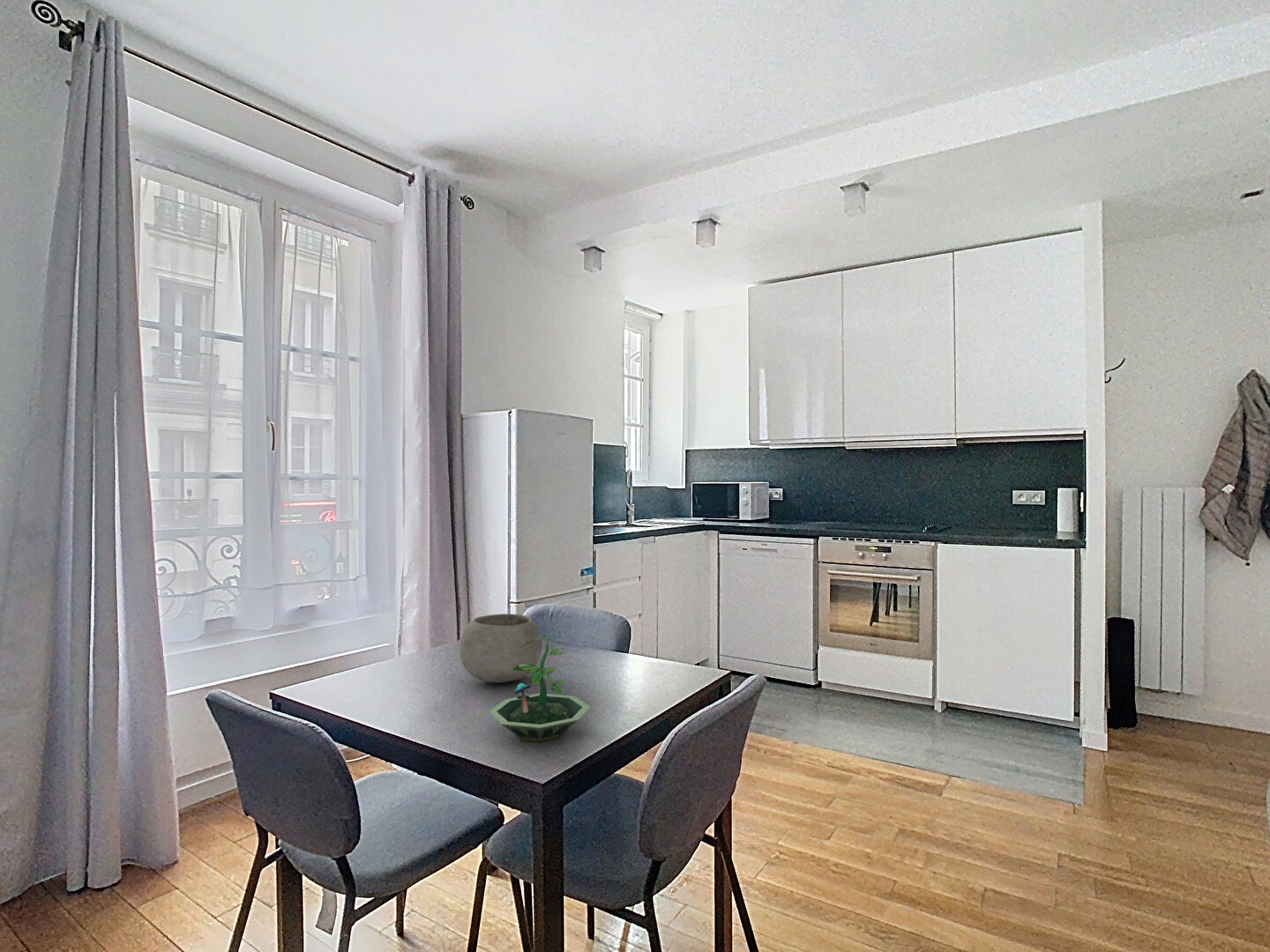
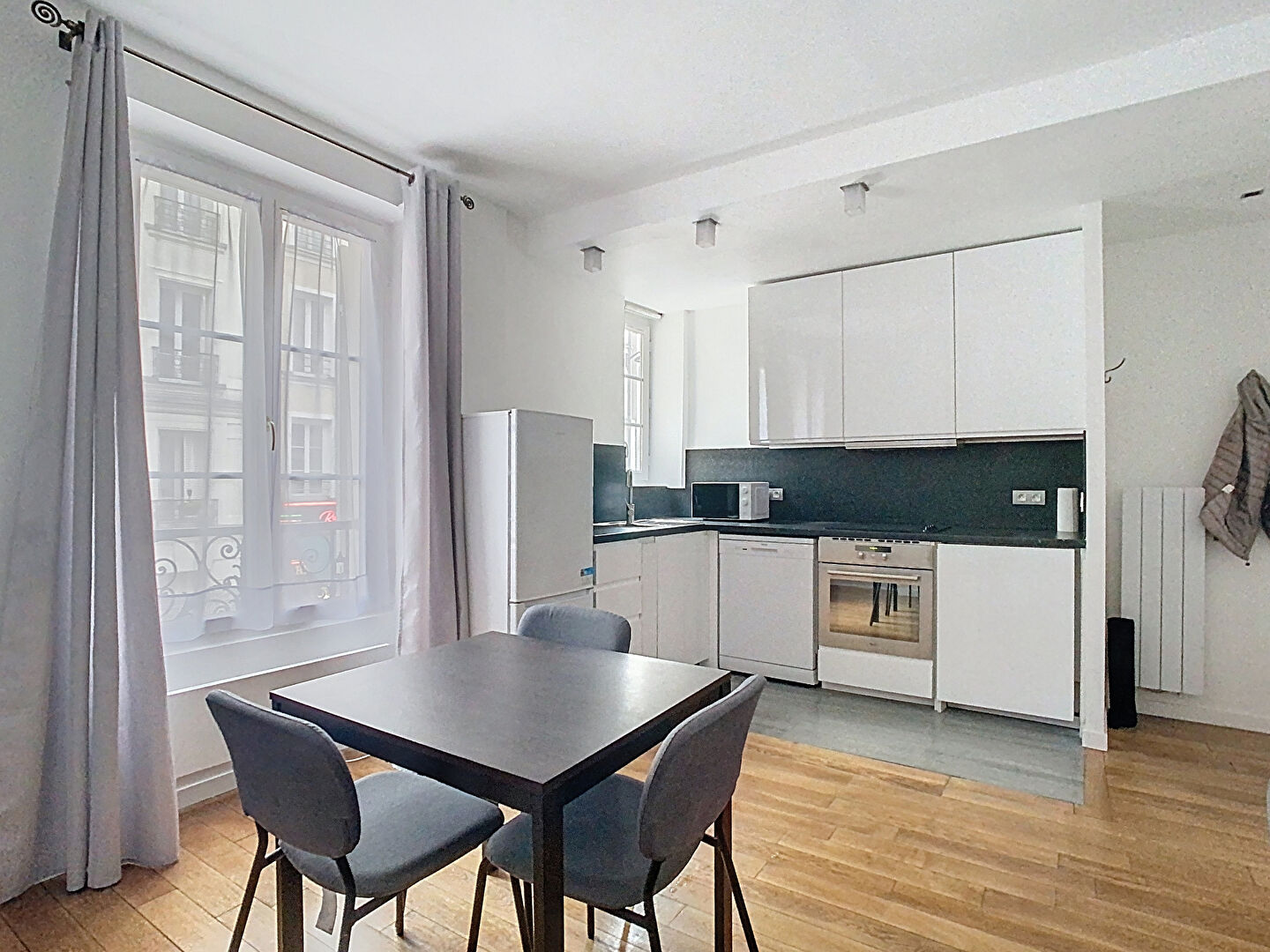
- bowl [459,613,543,684]
- terrarium [488,635,592,743]
